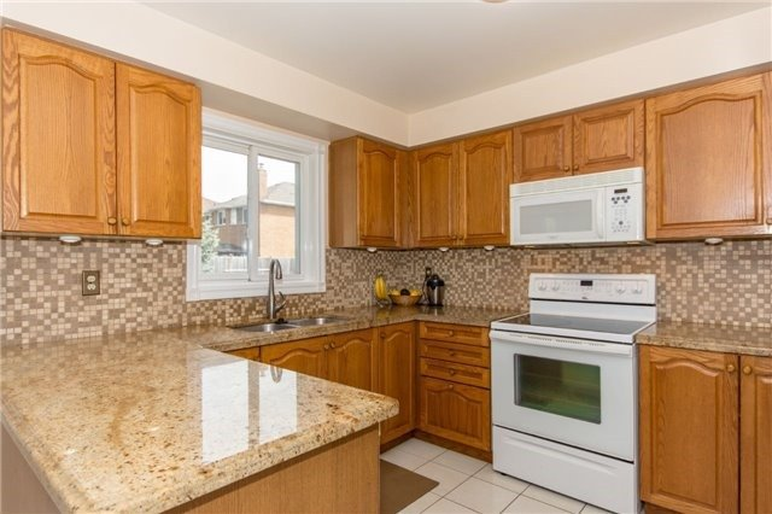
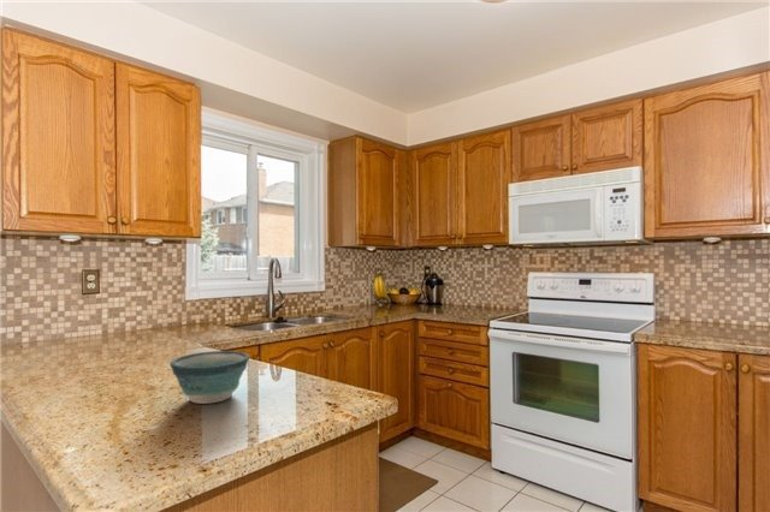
+ bowl [168,350,250,405]
